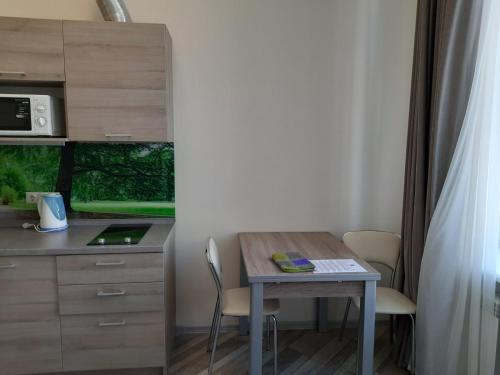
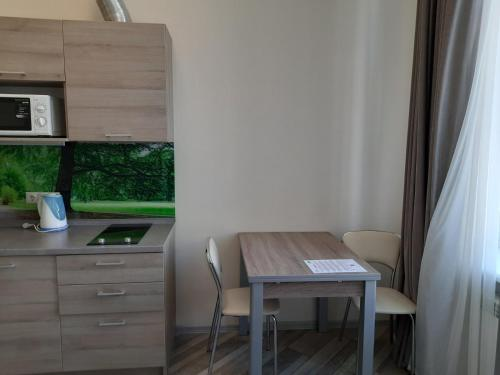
- dish towel [271,251,317,273]
